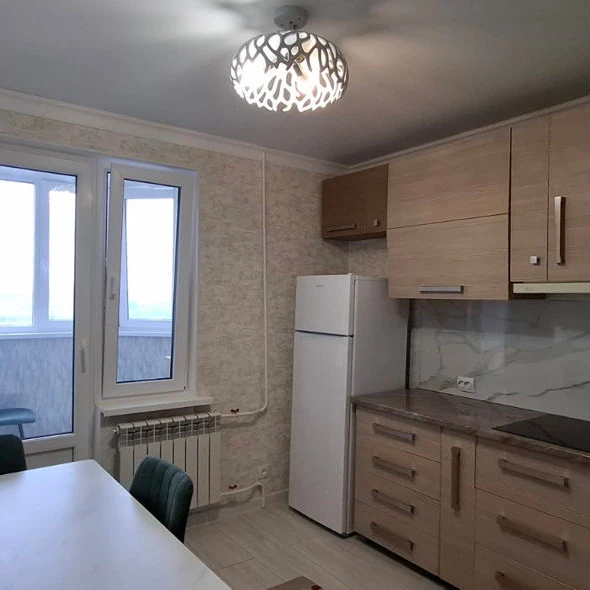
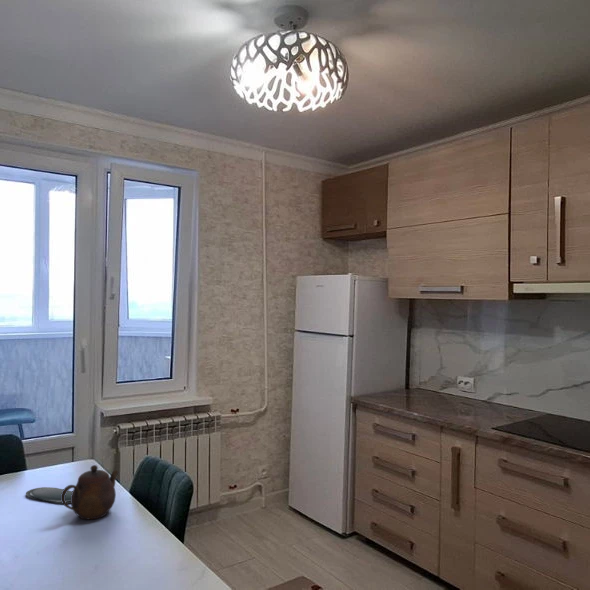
+ oval tray [25,486,73,505]
+ teapot [61,464,119,520]
